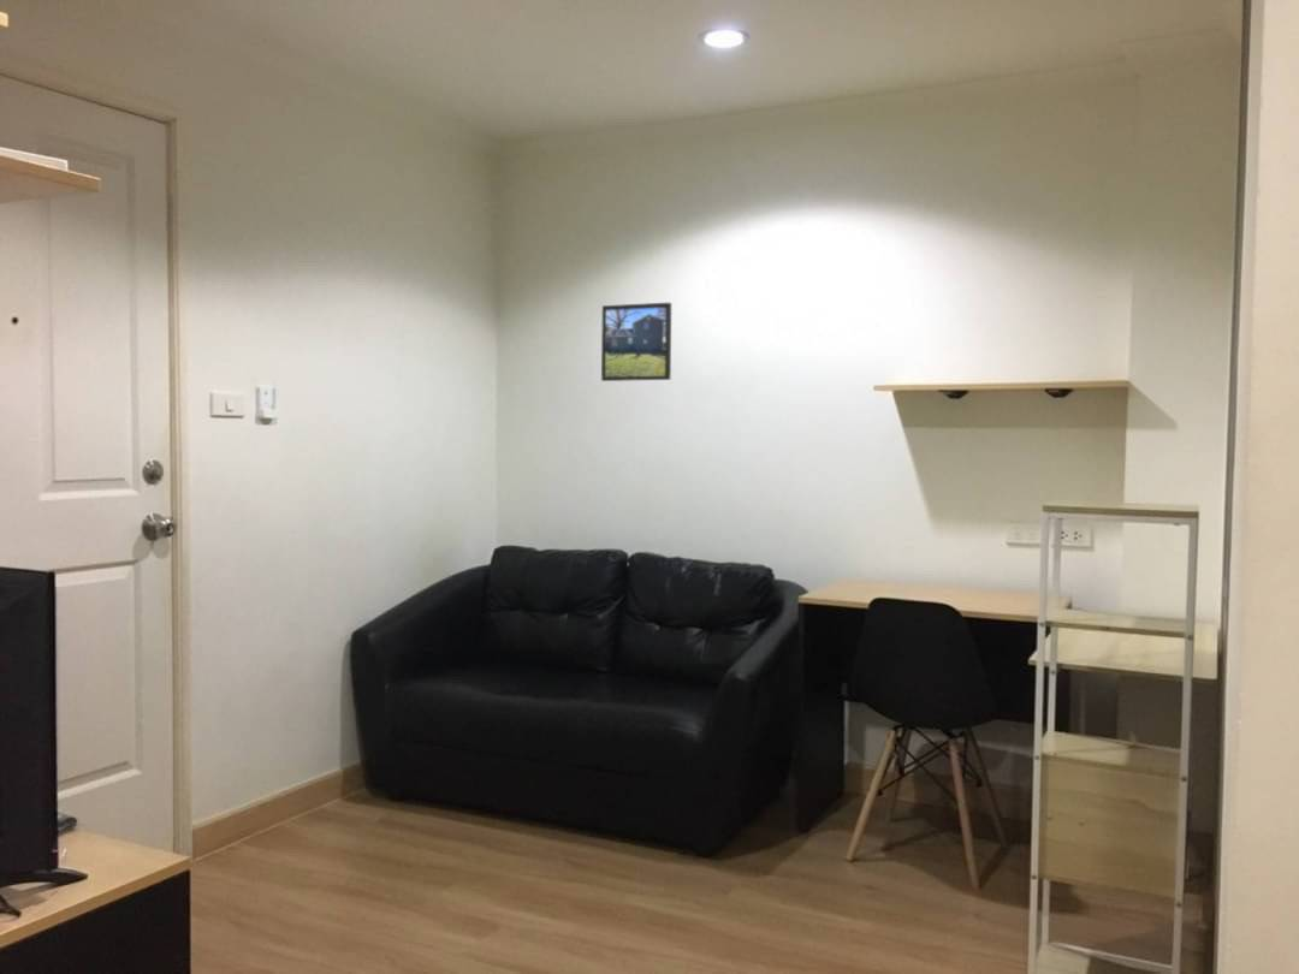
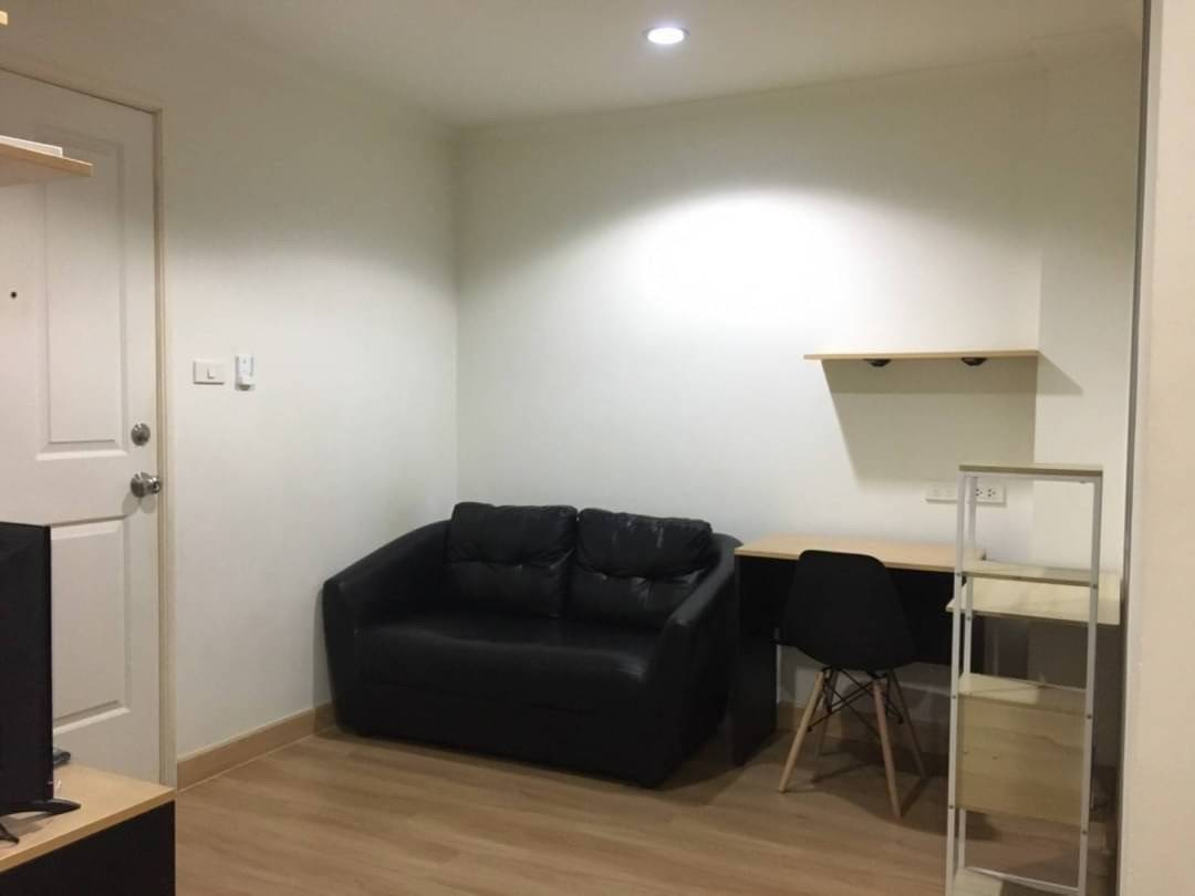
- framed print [600,302,672,382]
